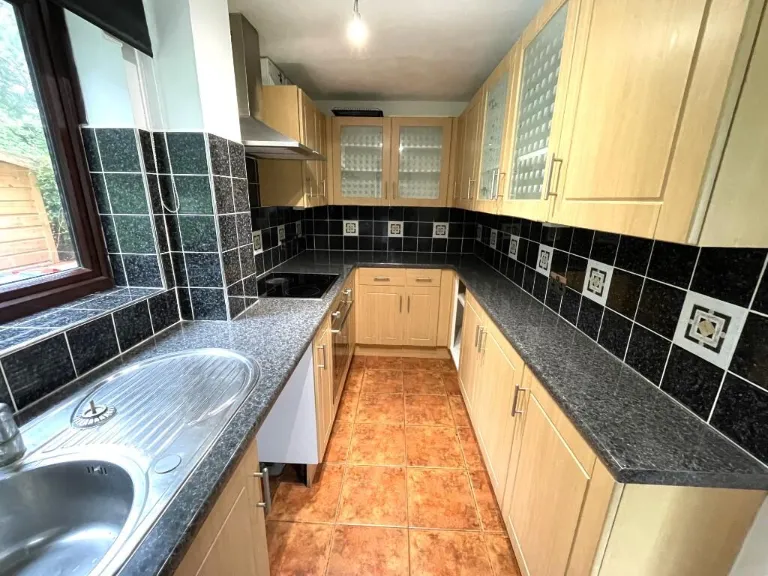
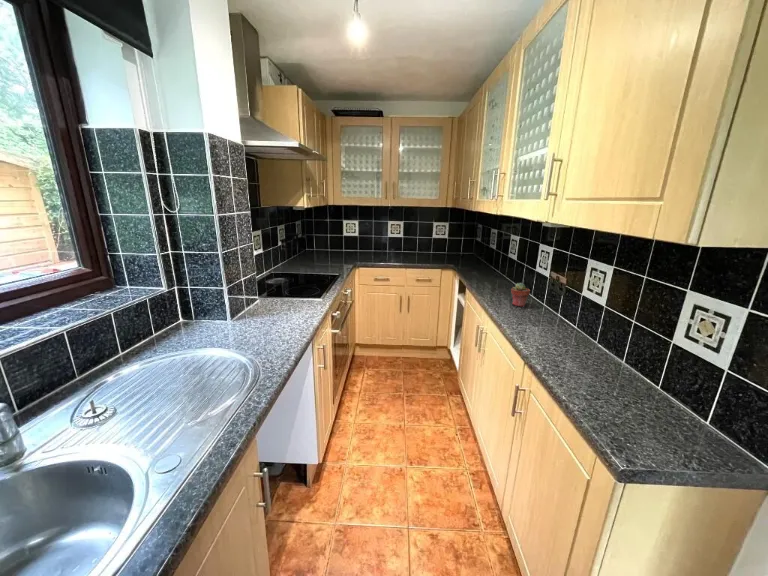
+ potted succulent [510,282,531,308]
